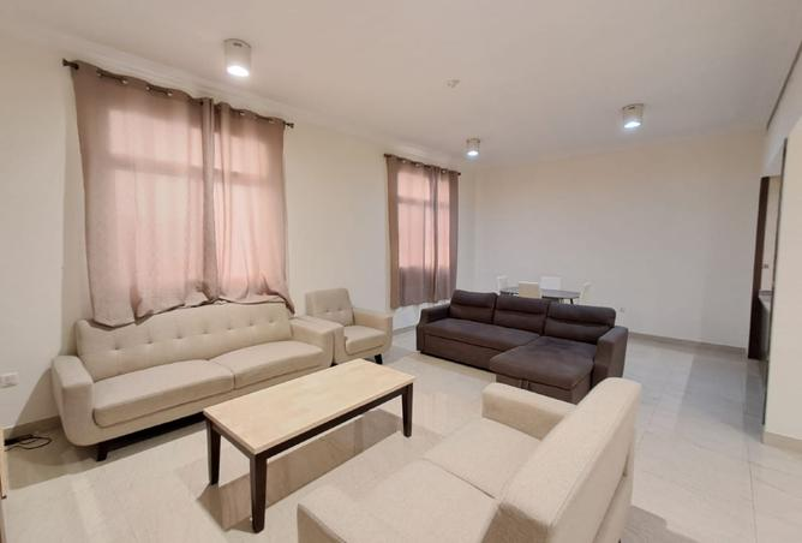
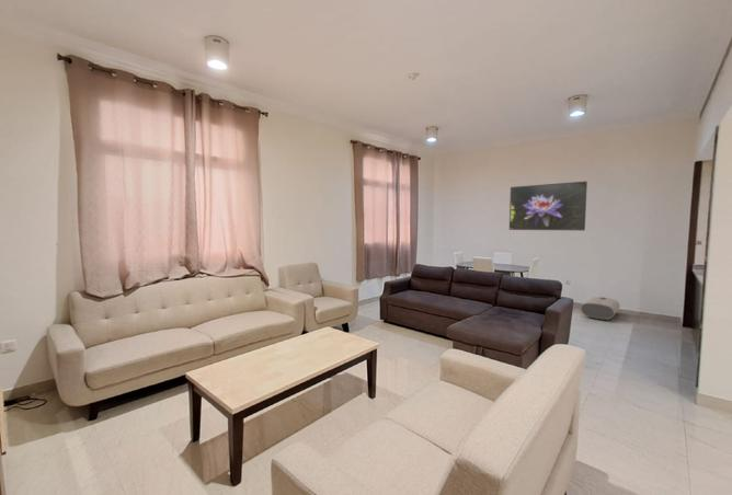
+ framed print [508,181,588,231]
+ water heater [580,296,621,321]
